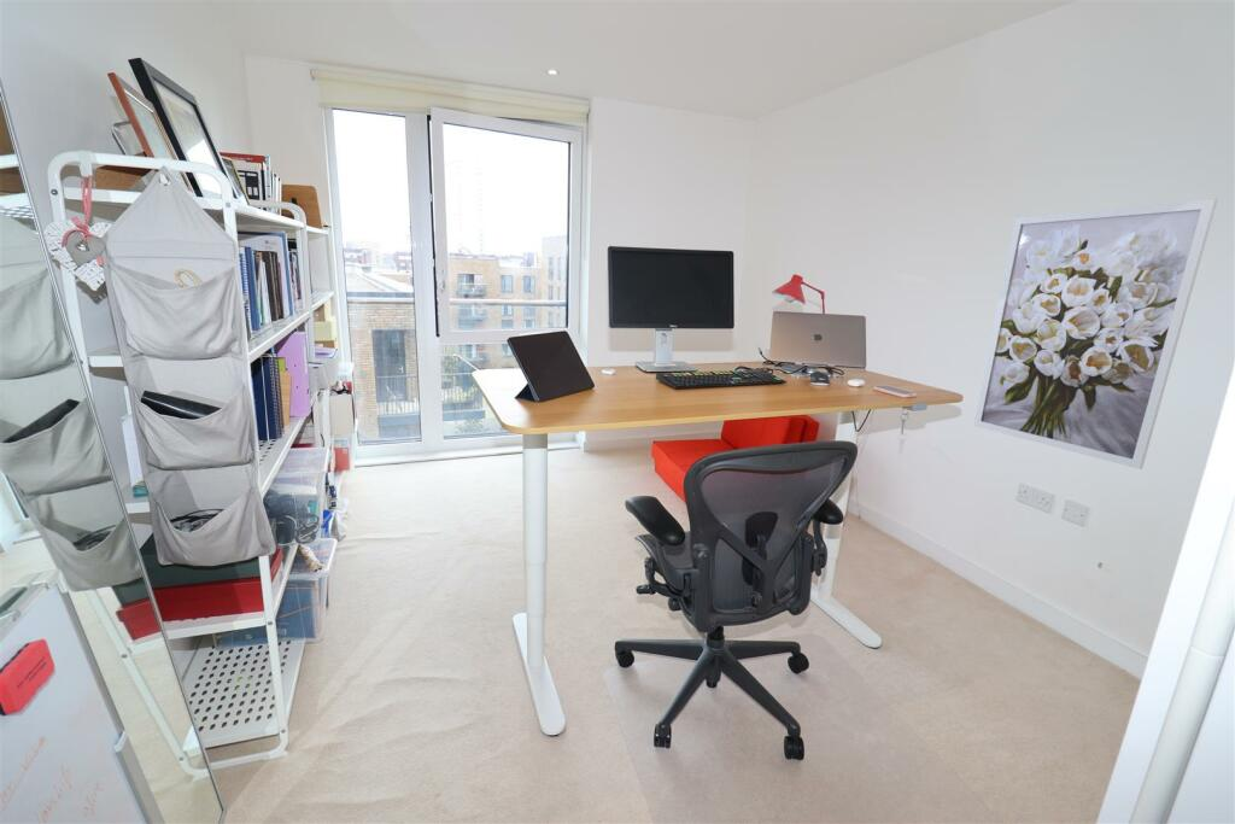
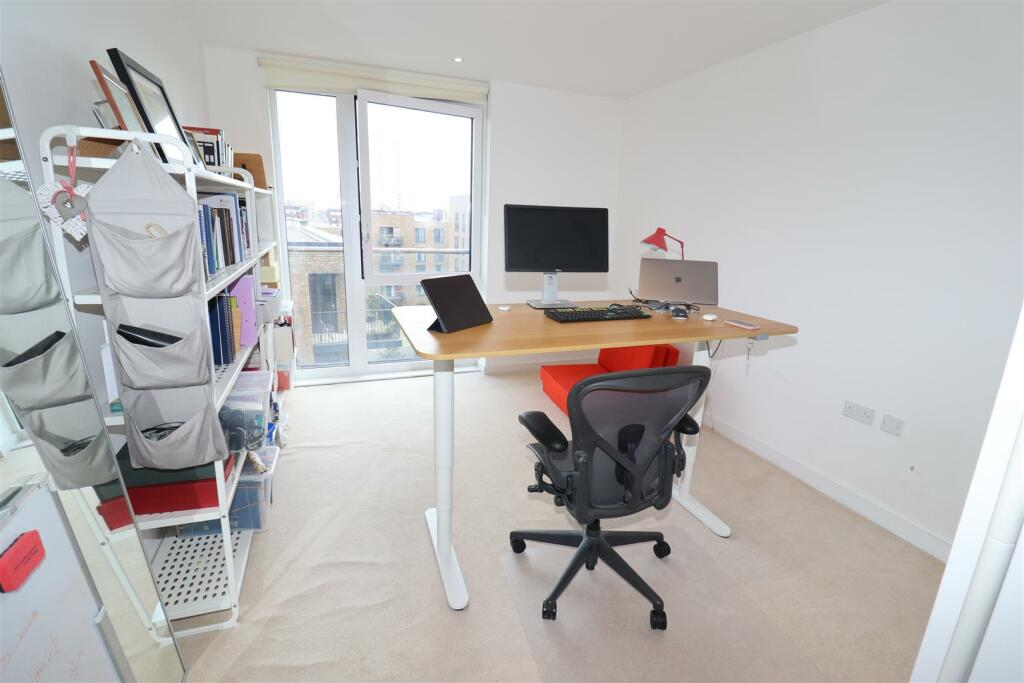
- wall art [973,198,1218,471]
